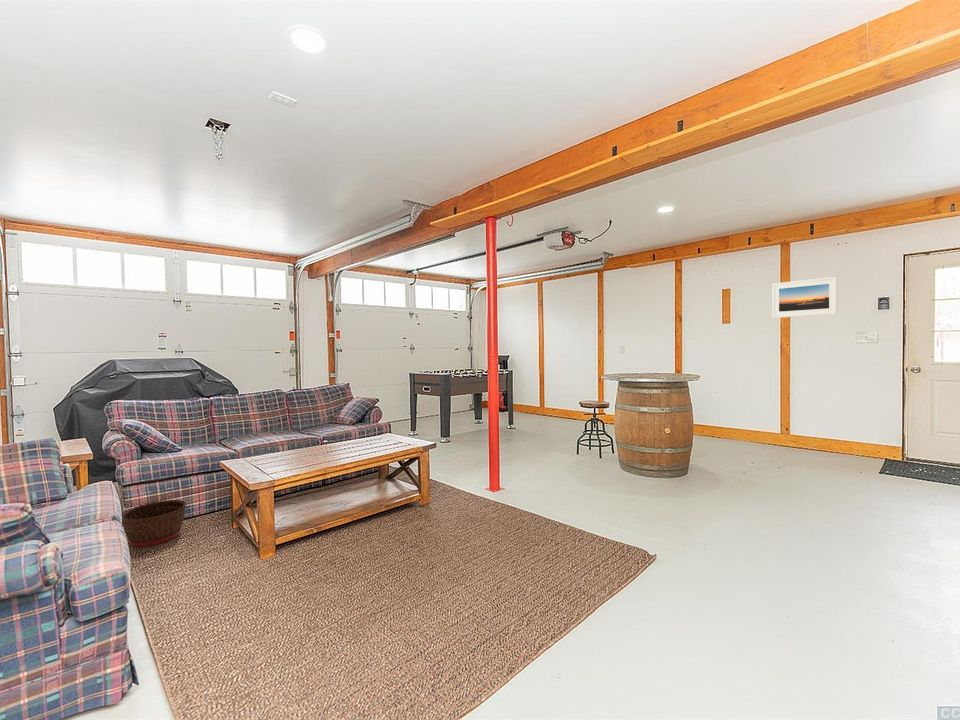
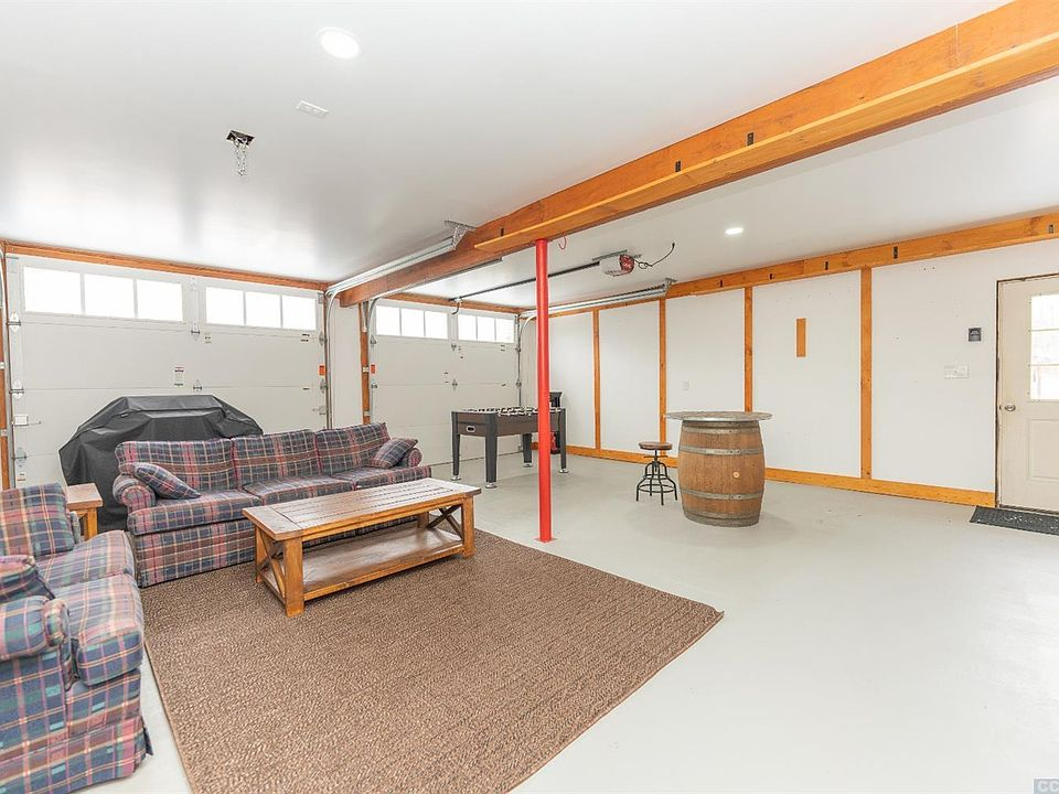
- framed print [771,276,838,319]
- basket [121,499,187,547]
